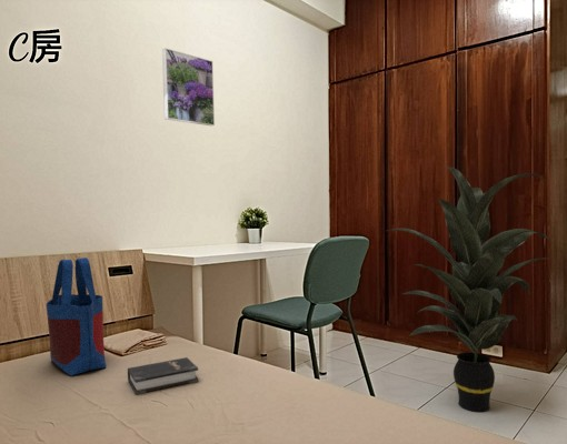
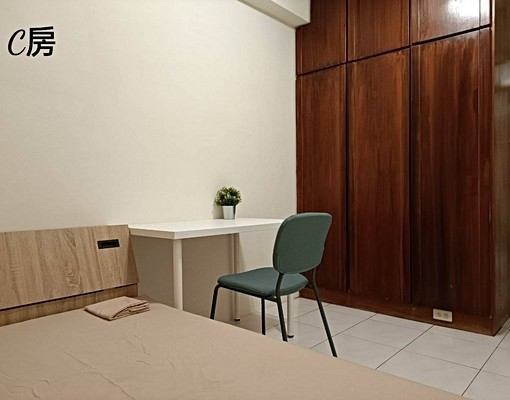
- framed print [161,48,216,127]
- hardback book [127,356,200,396]
- tote bag [46,256,108,377]
- indoor plant [387,165,551,413]
